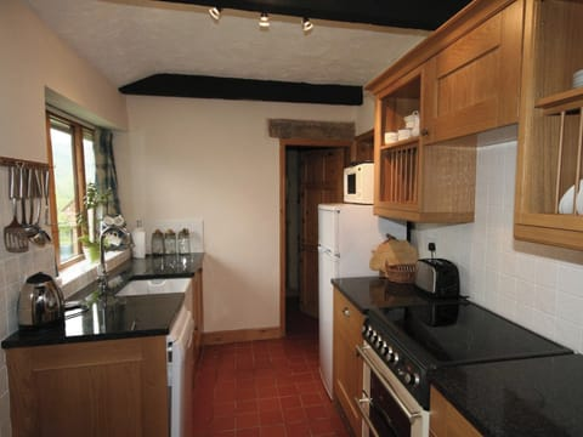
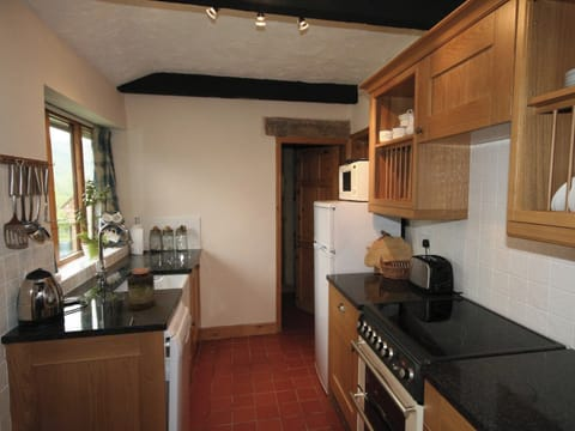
+ jar [126,267,156,311]
